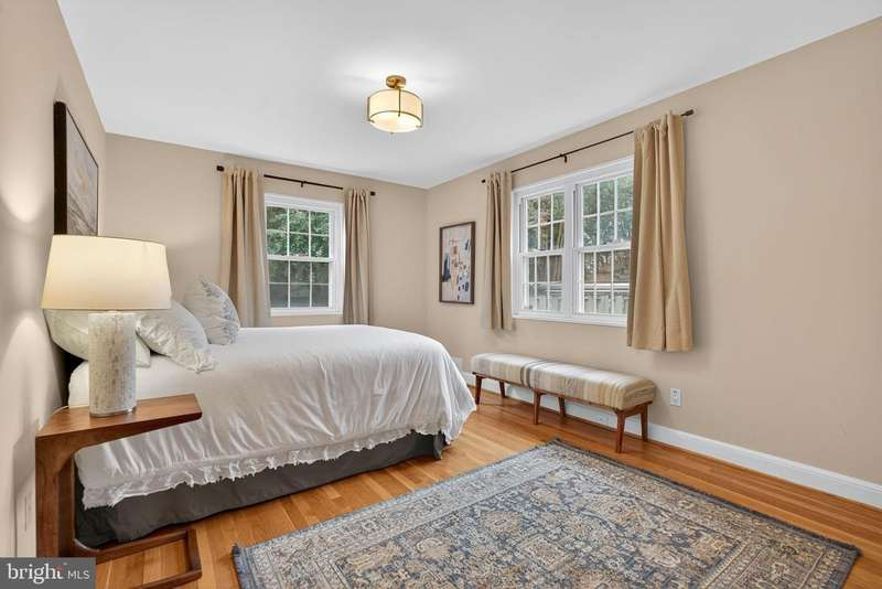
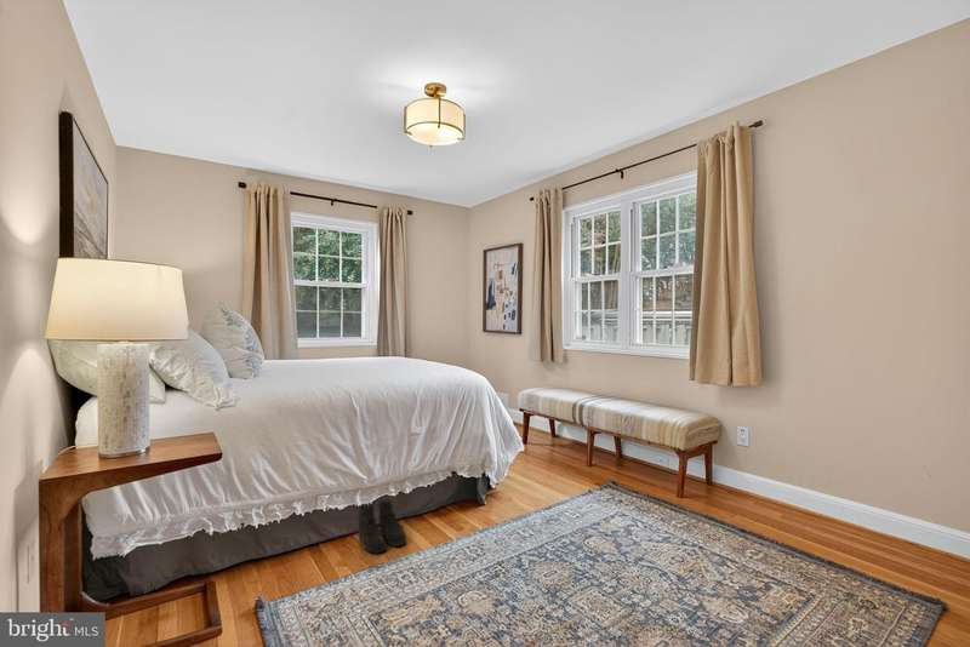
+ boots [356,498,407,555]
